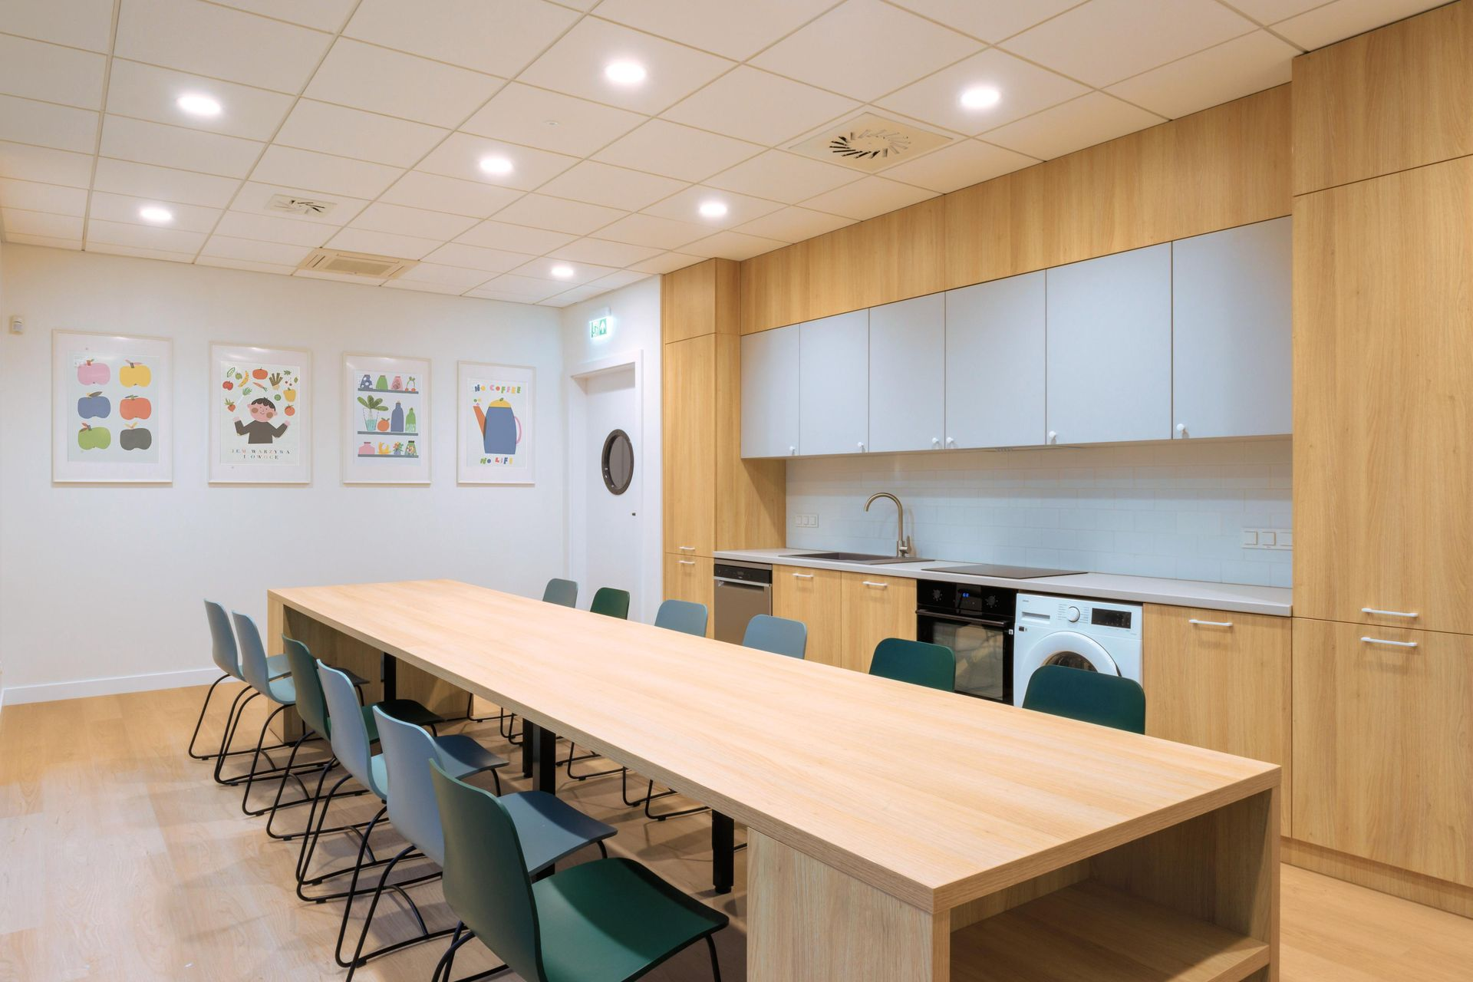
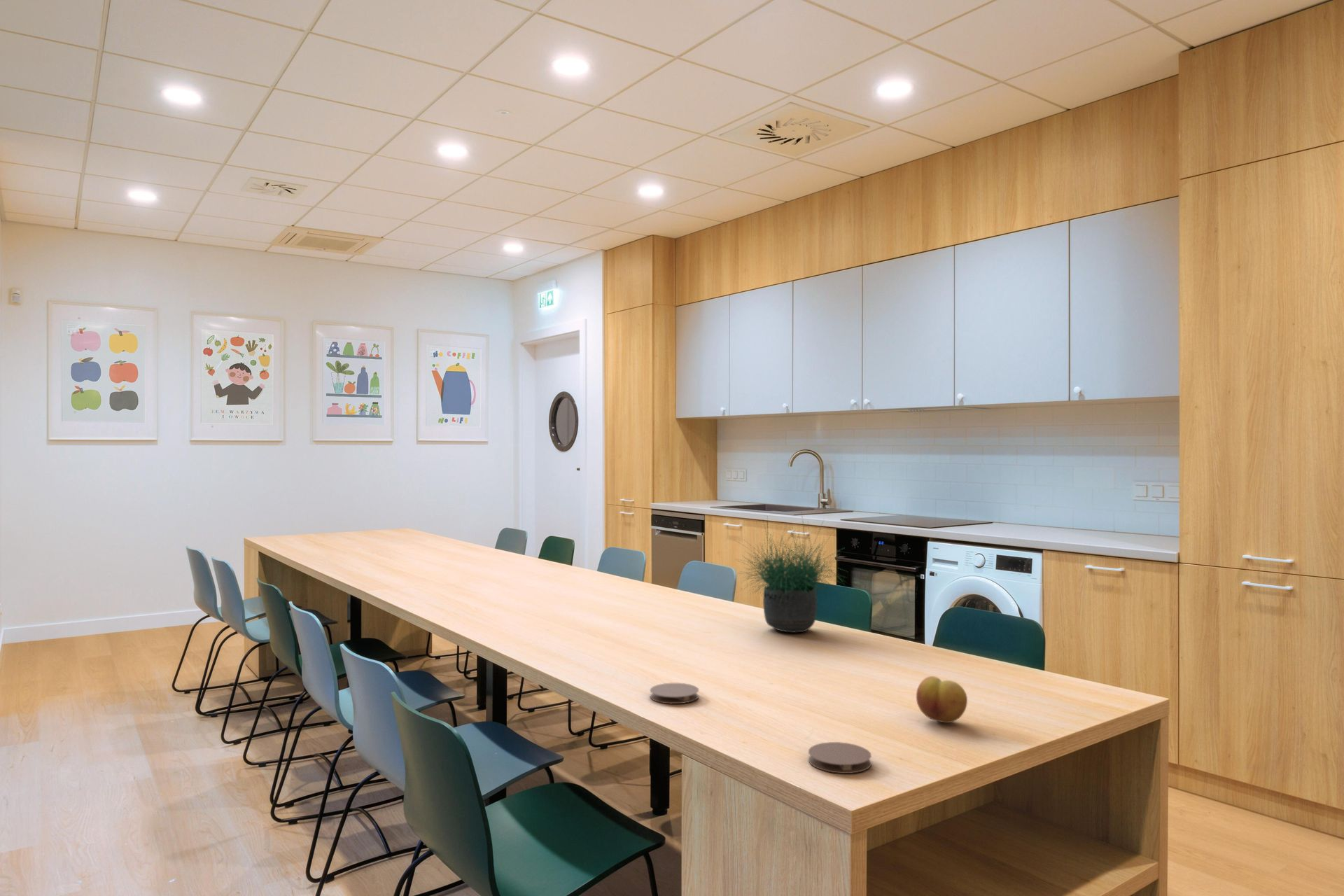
+ coaster [808,741,872,774]
+ coaster [649,682,699,704]
+ fruit [916,675,968,724]
+ potted plant [728,510,849,633]
